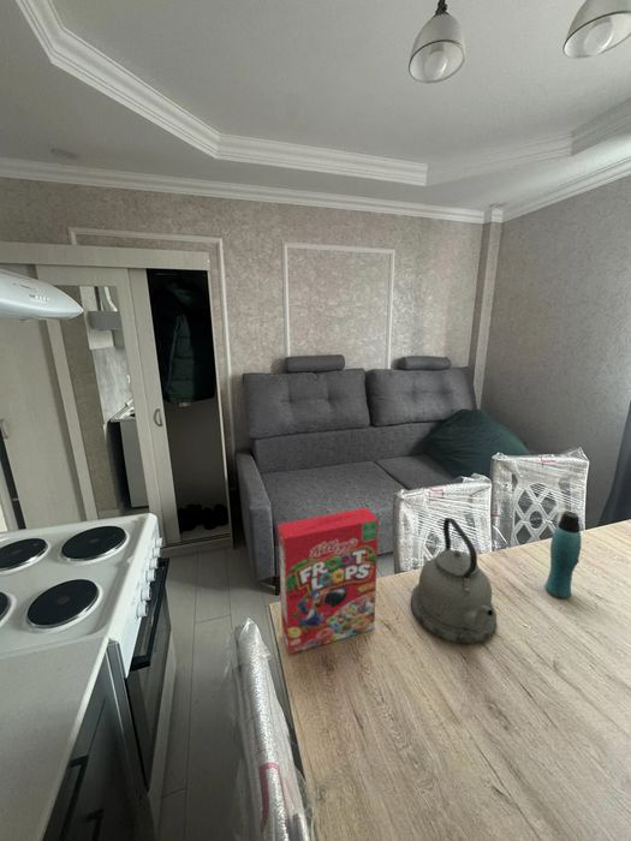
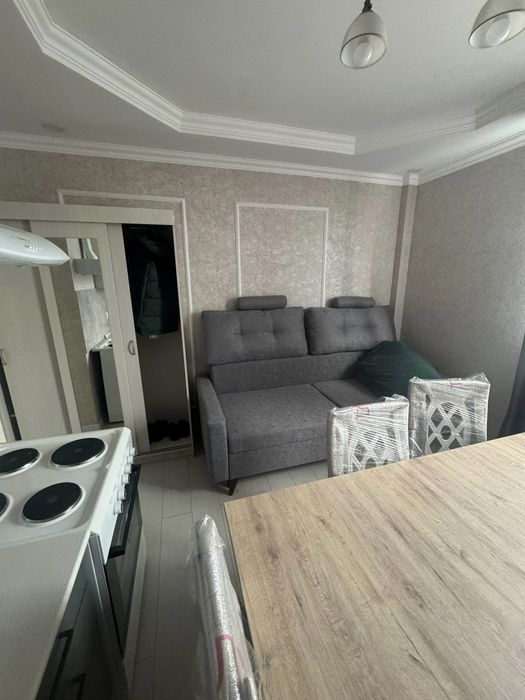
- bottle [544,511,583,600]
- cereal box [276,507,380,656]
- kettle [410,517,498,645]
